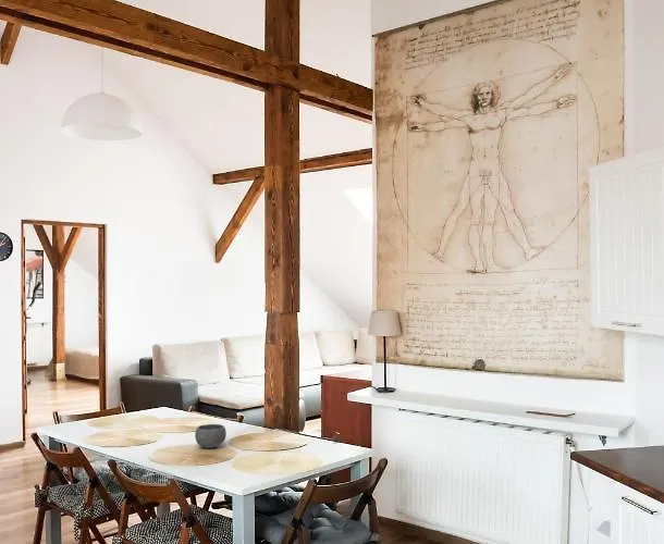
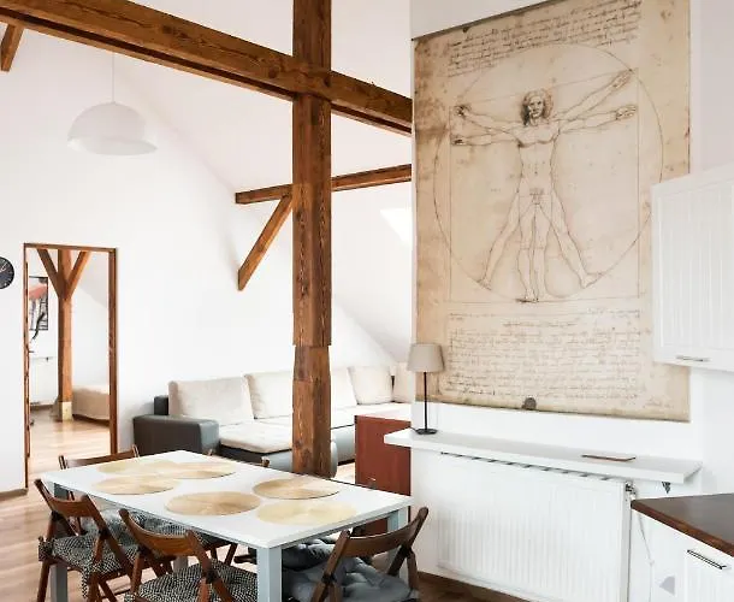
- bowl [194,423,228,449]
